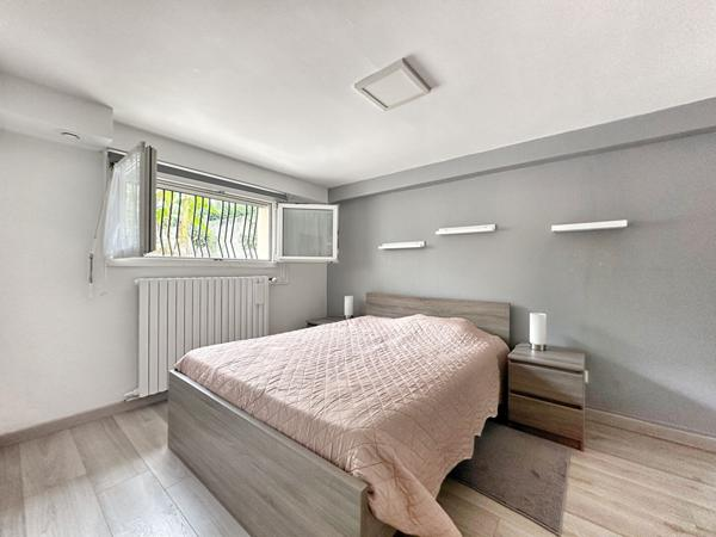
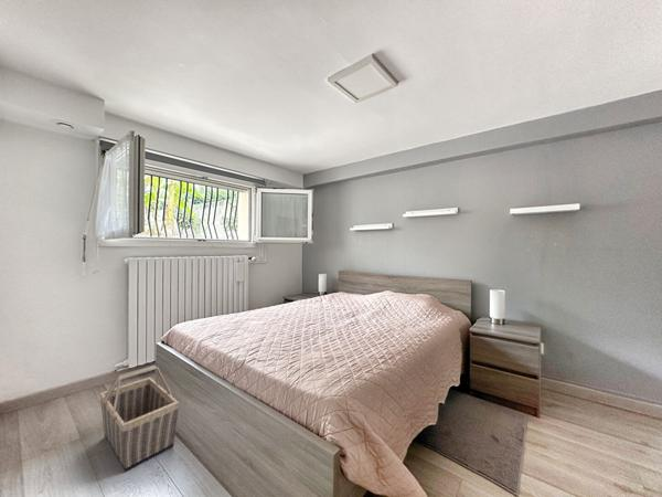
+ basket [99,363,180,474]
